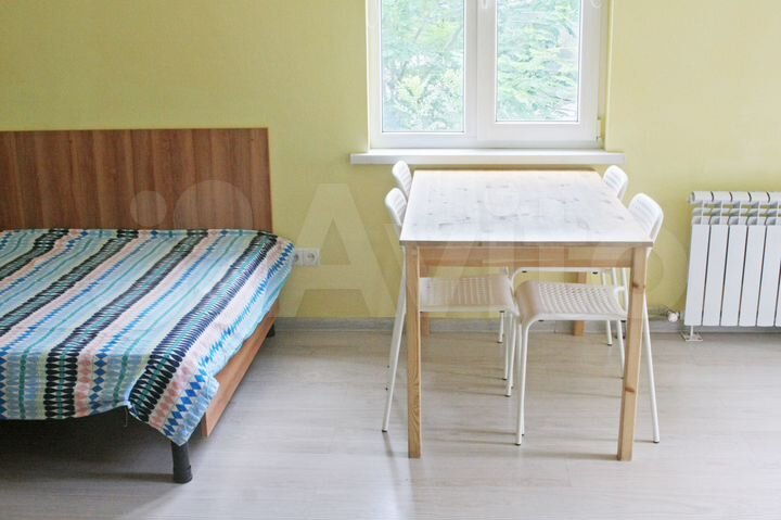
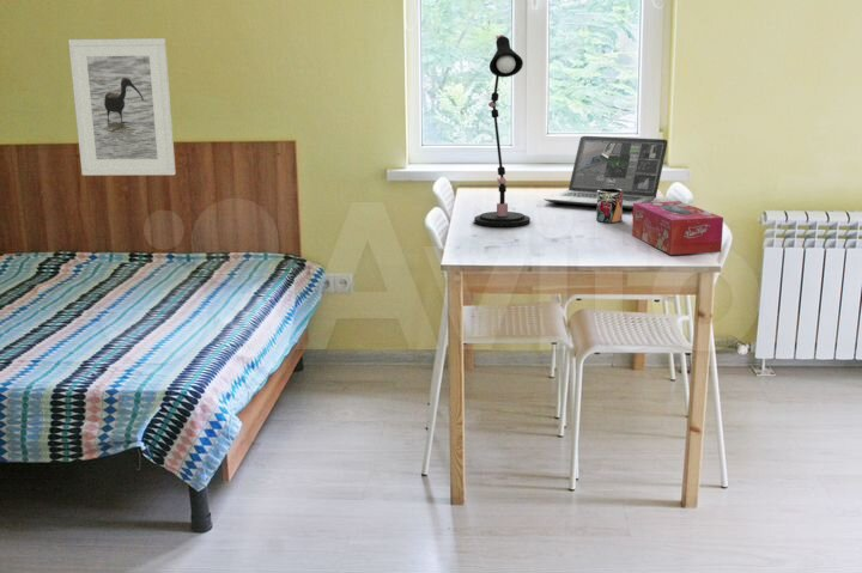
+ mug [595,189,624,224]
+ desk lamp [473,33,532,227]
+ tissue box [631,200,724,256]
+ laptop [542,135,669,211]
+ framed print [68,37,177,177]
